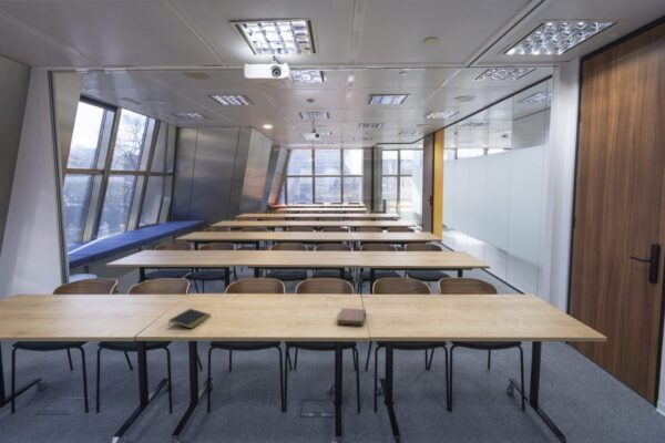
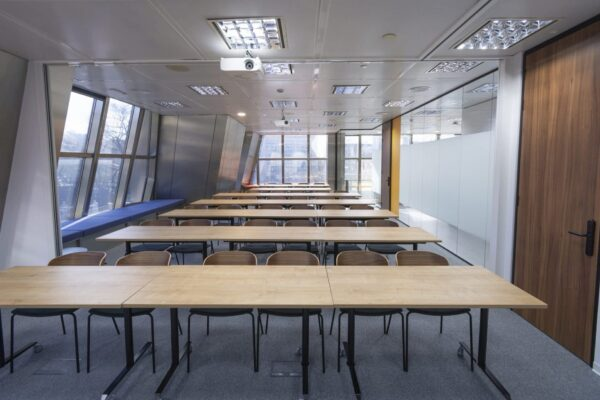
- notepad [167,308,212,330]
- notebook [336,307,367,327]
